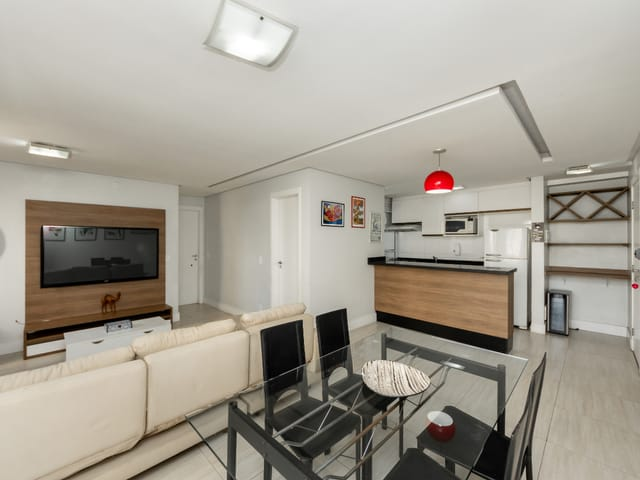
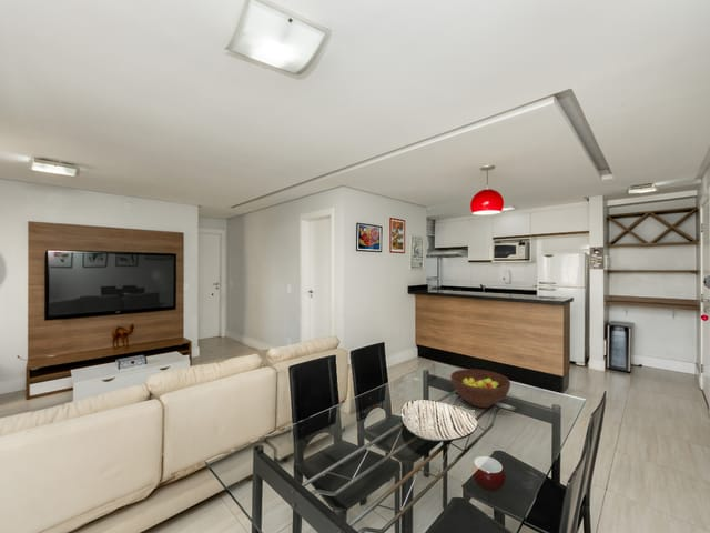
+ fruit bowl [449,368,511,409]
